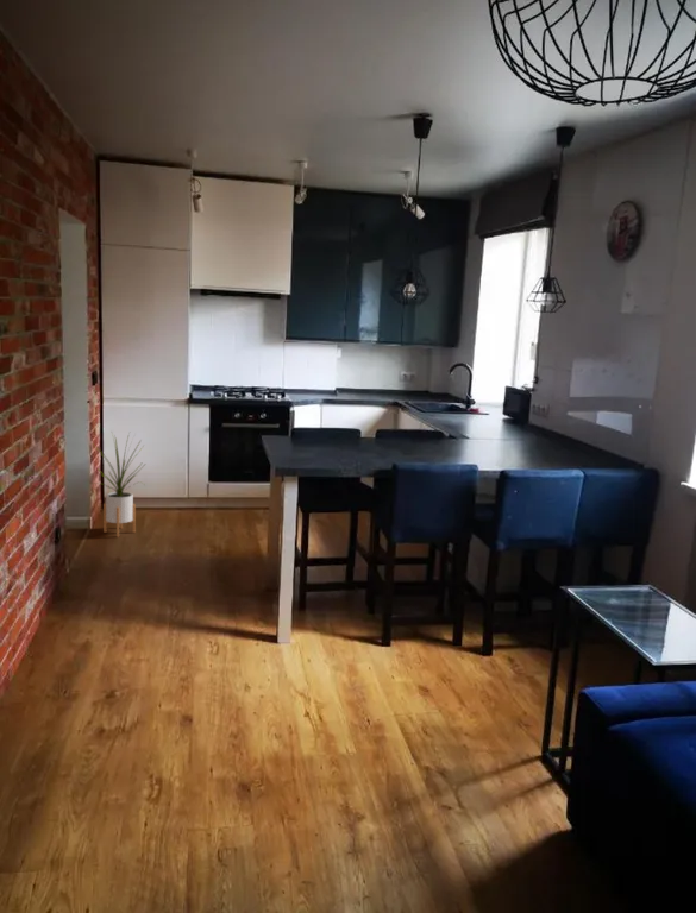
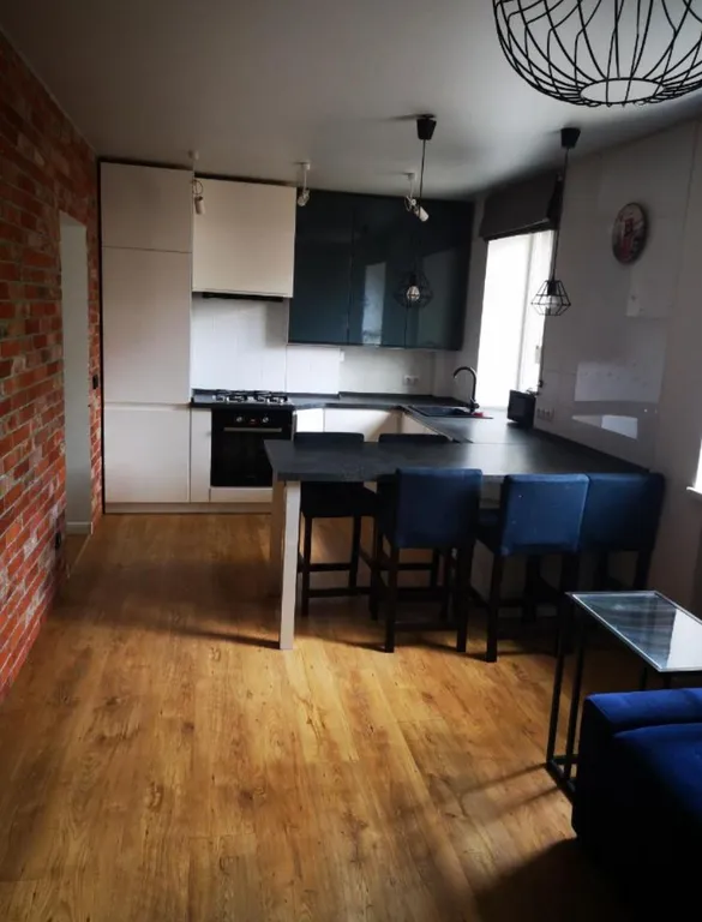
- house plant [89,429,146,537]
